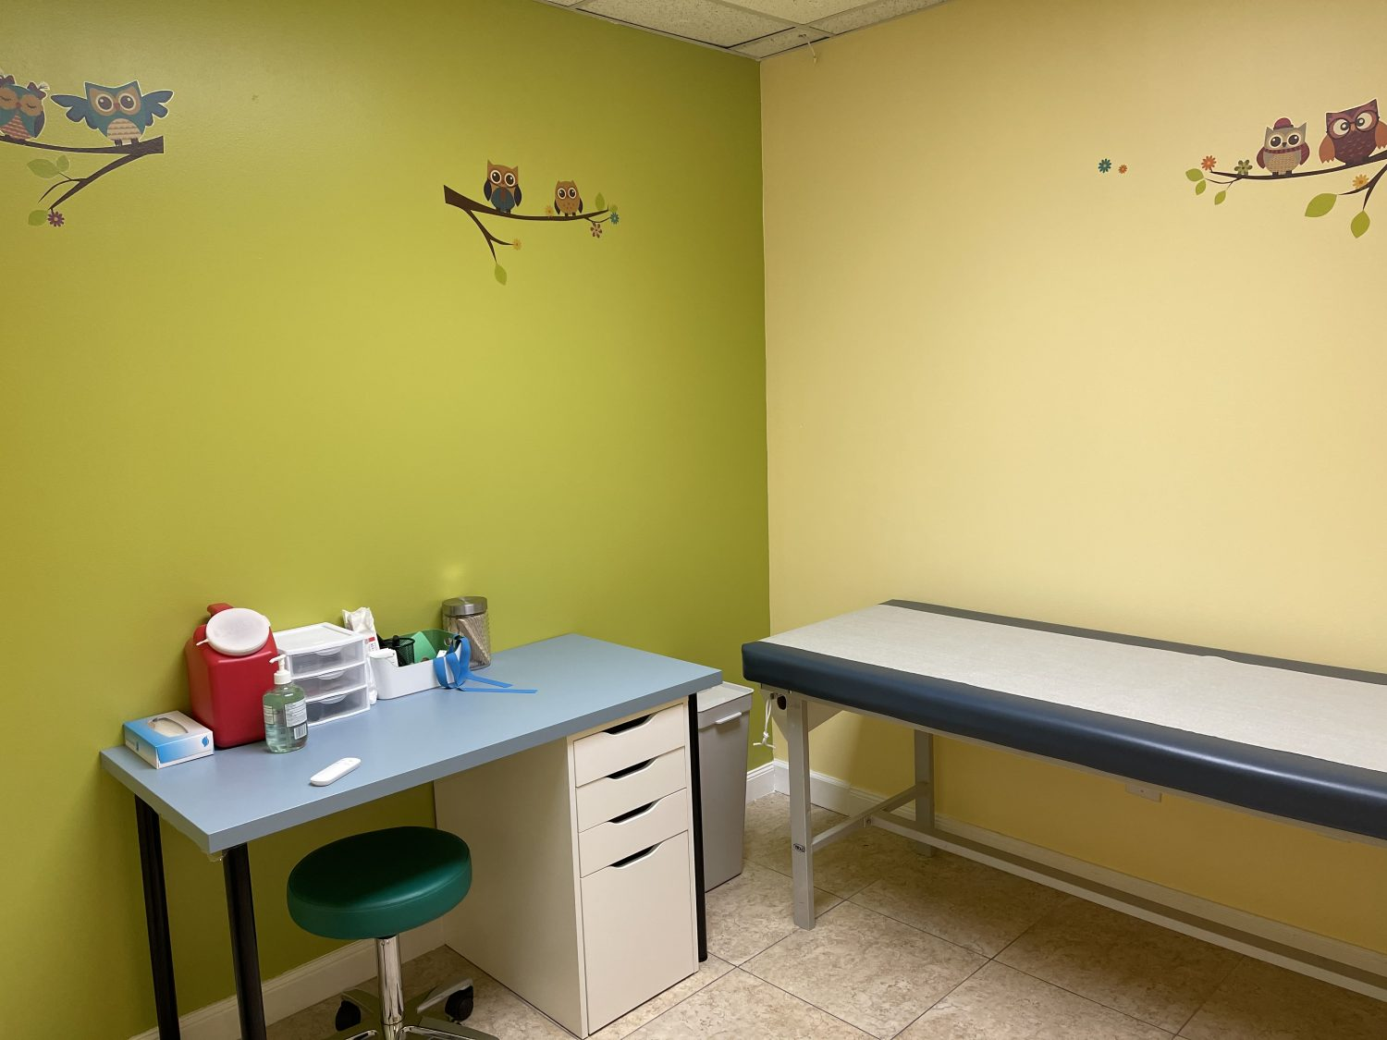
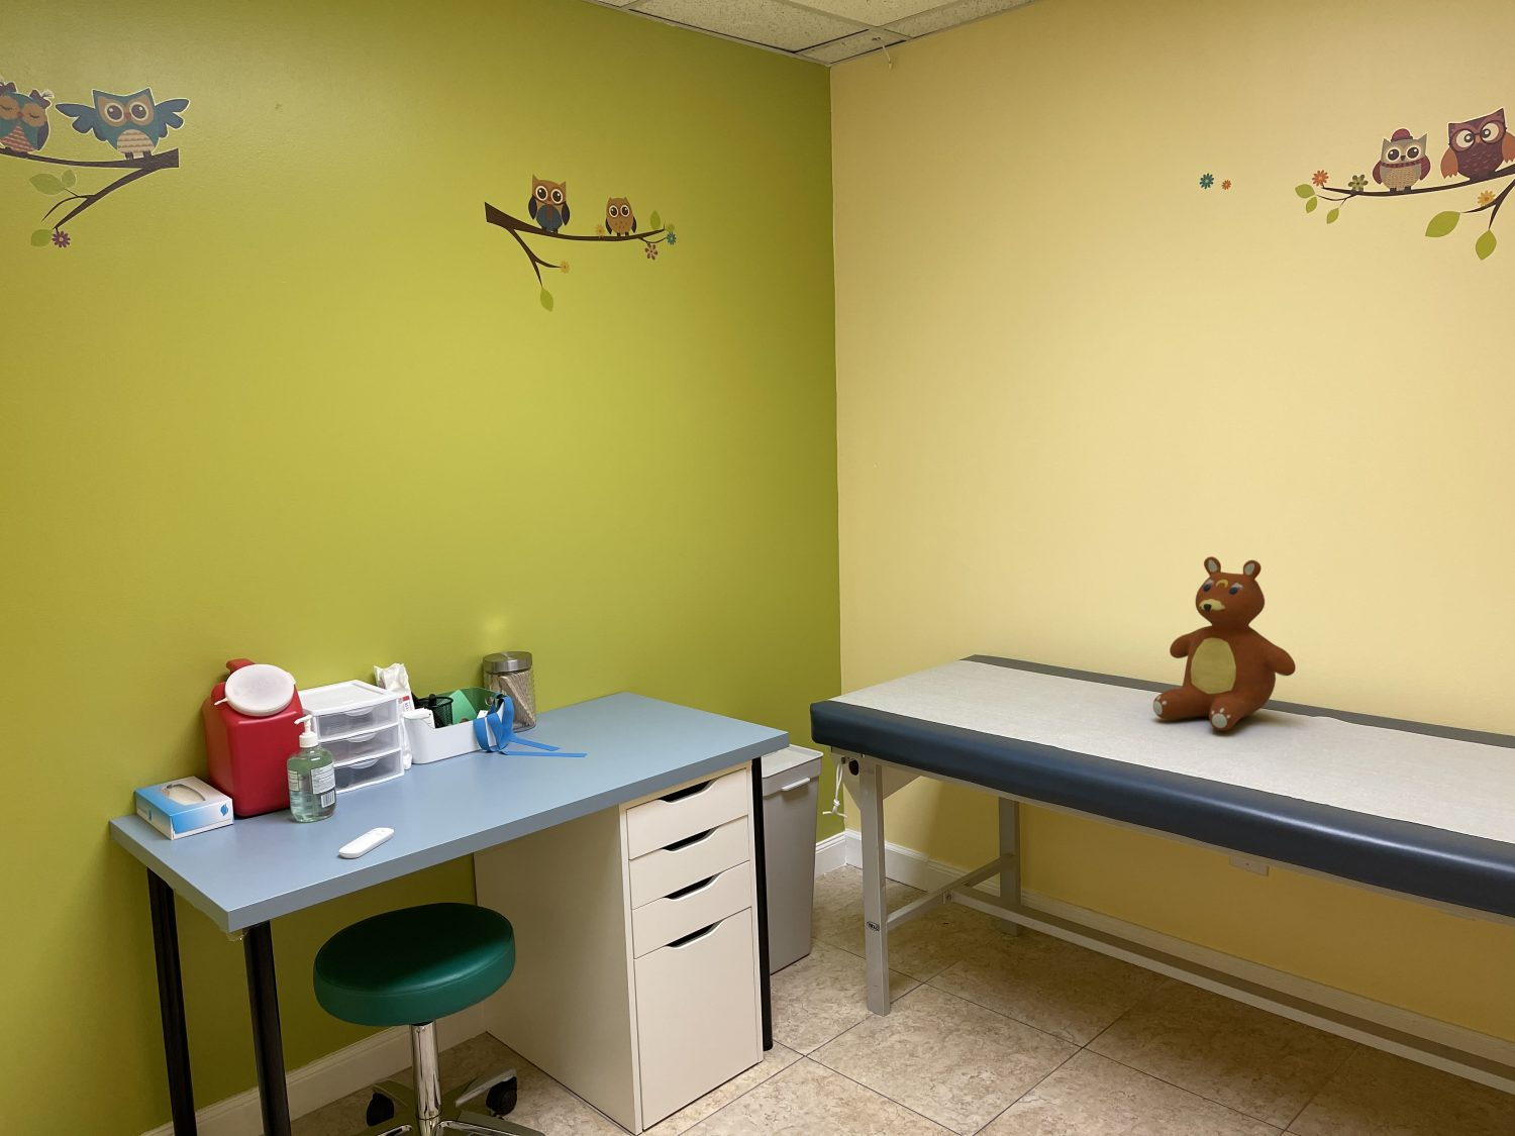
+ teddy bear [1151,555,1297,733]
